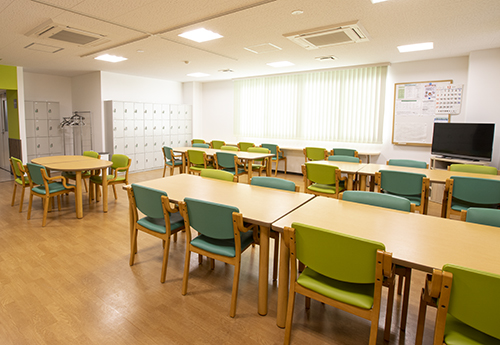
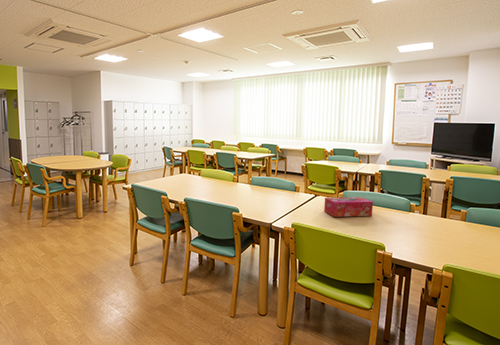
+ tissue box [323,196,374,218]
